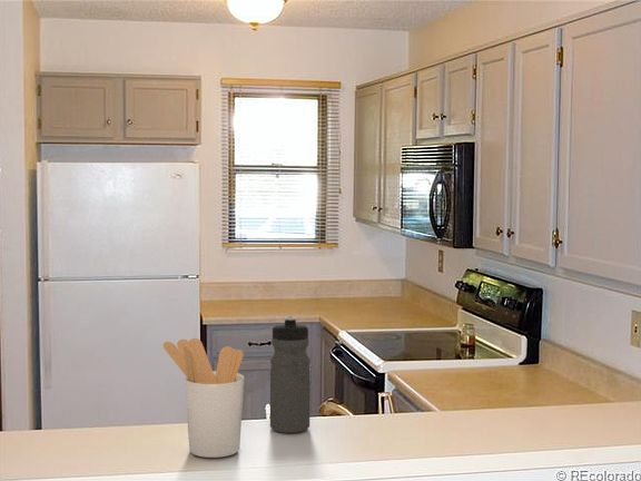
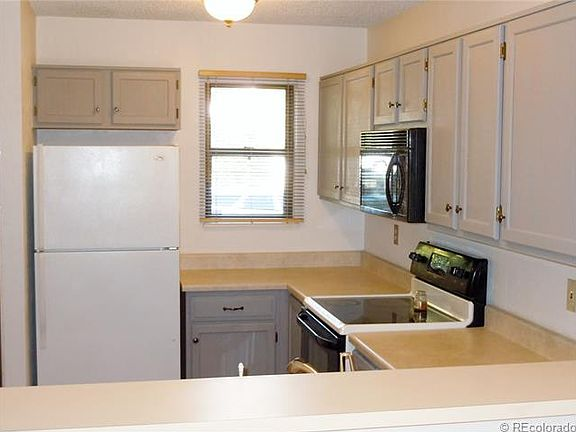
- water bottle [269,315,312,434]
- utensil holder [162,337,245,459]
